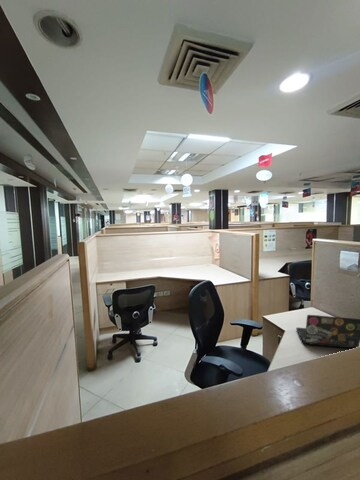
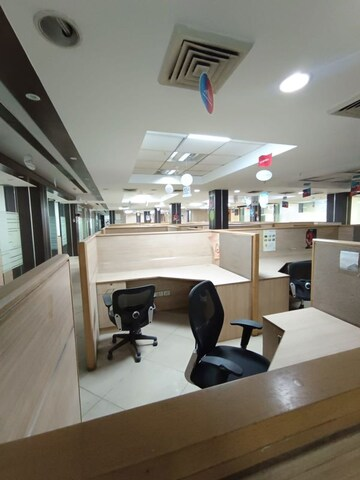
- laptop [295,314,360,349]
